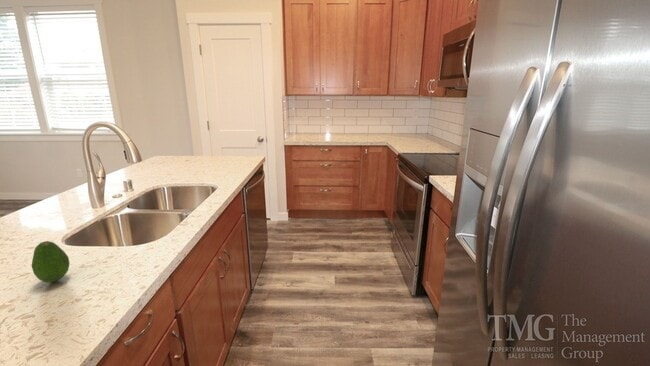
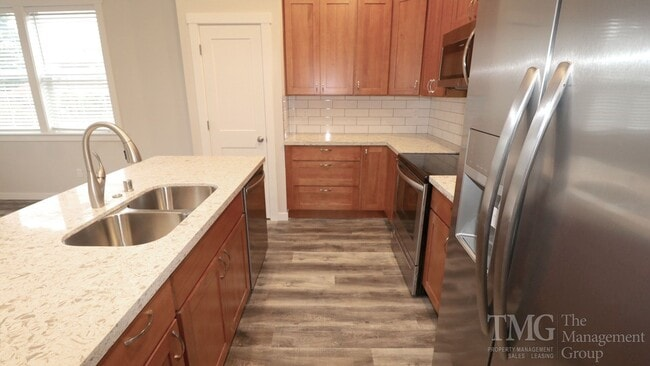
- fruit [31,240,71,284]
